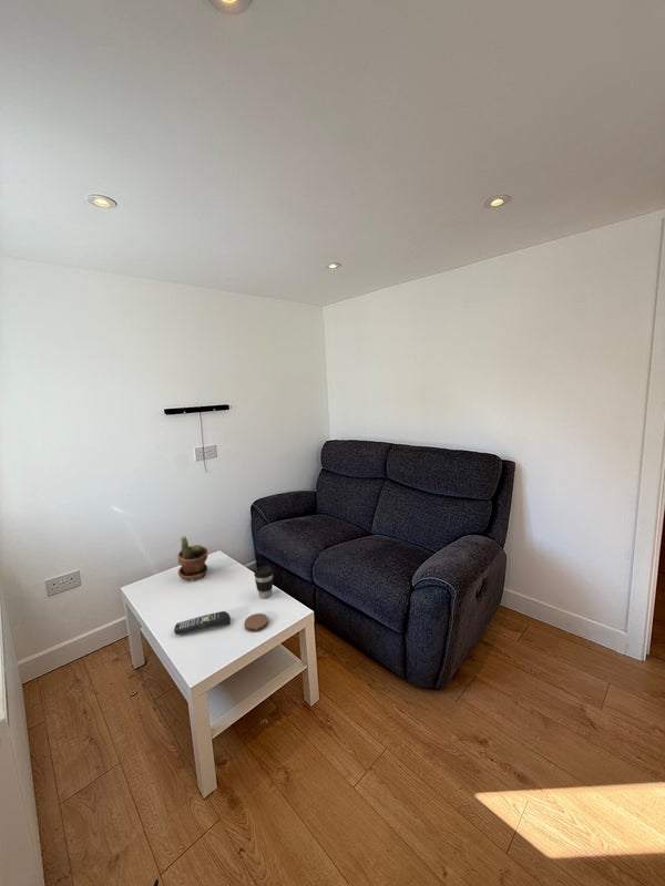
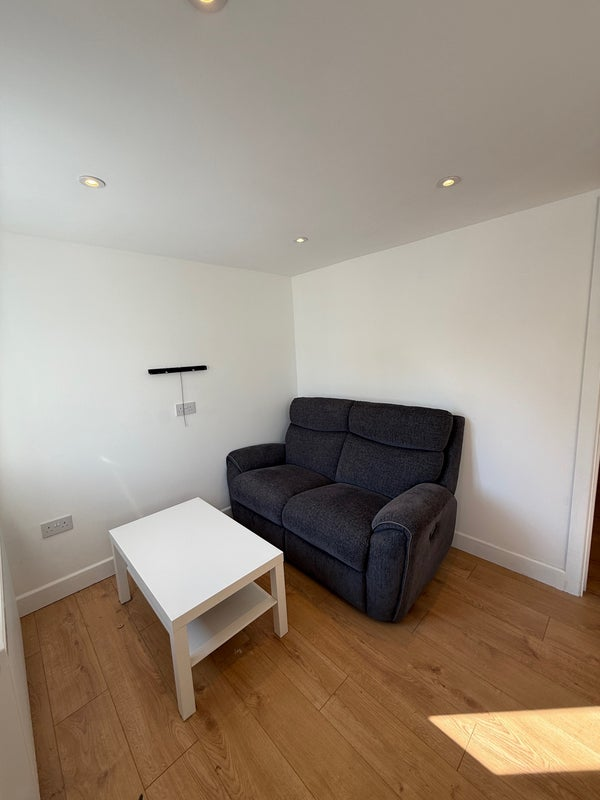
- coffee cup [253,565,275,599]
- remote control [173,610,232,636]
- potted plant [176,535,209,581]
- coaster [244,612,269,632]
